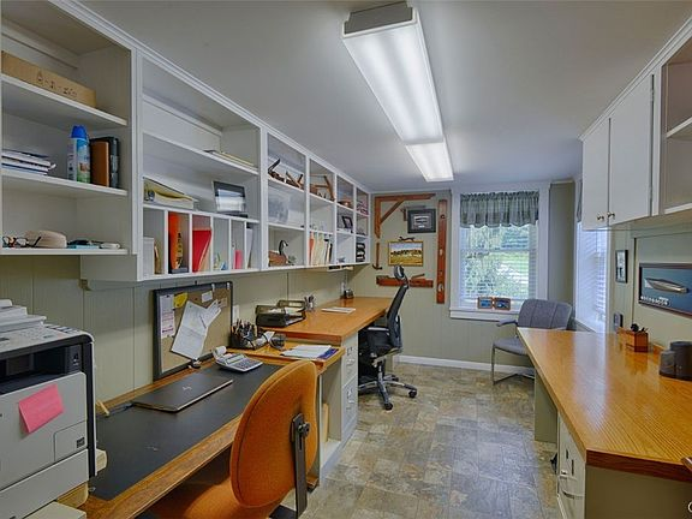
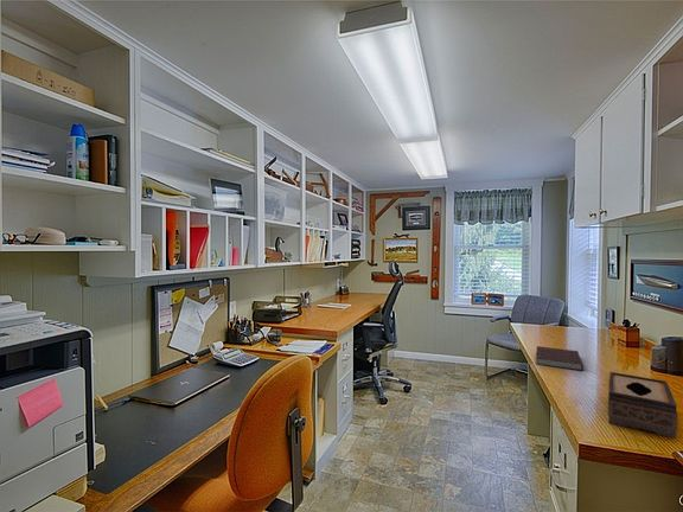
+ notebook [535,345,585,372]
+ tissue box [607,371,678,440]
